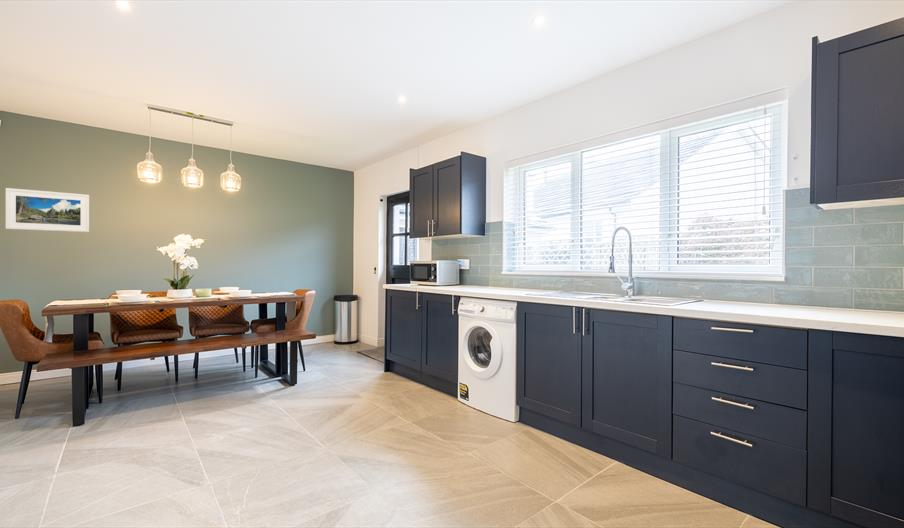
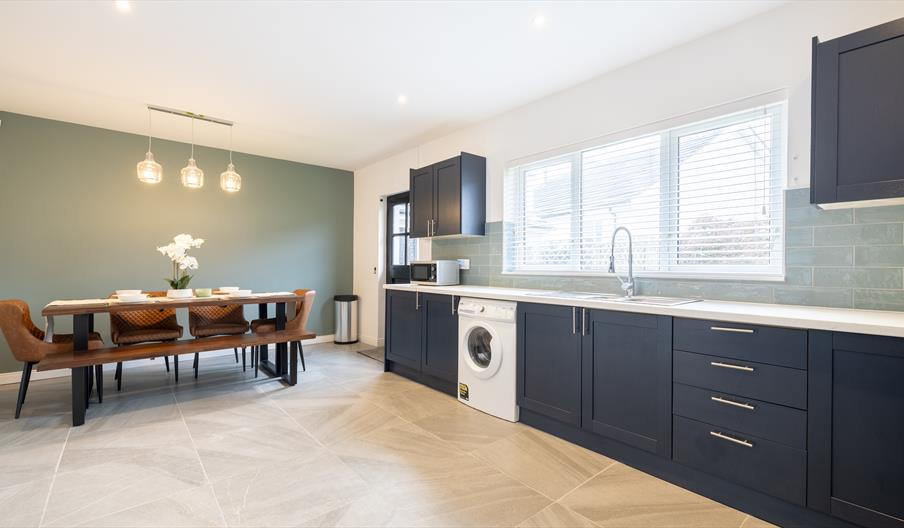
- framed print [5,187,90,233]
